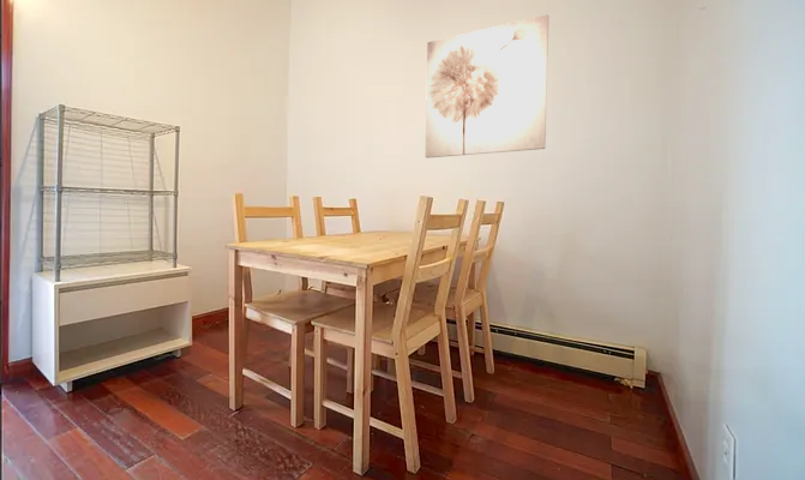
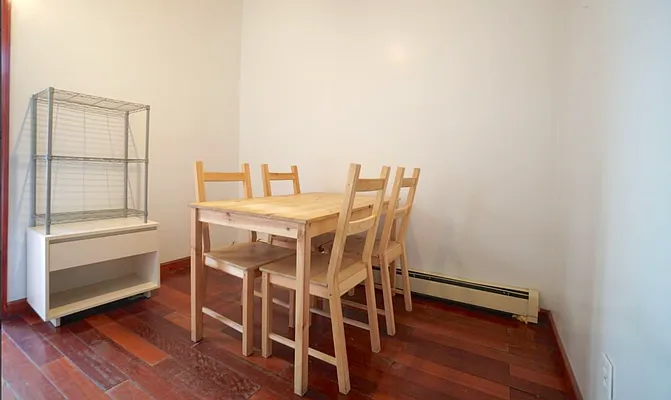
- wall art [425,13,549,158]
